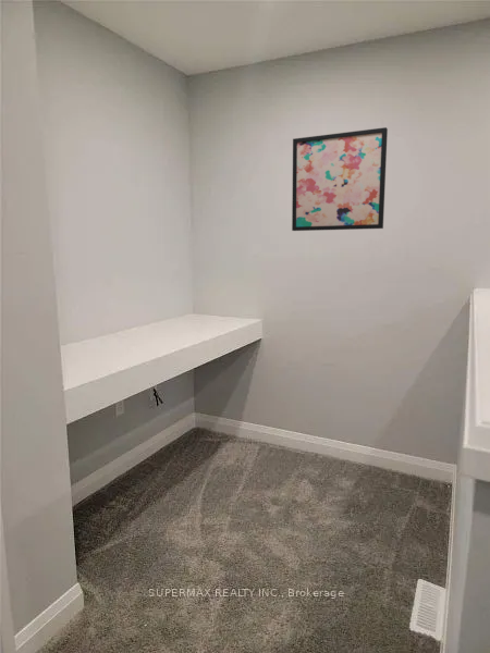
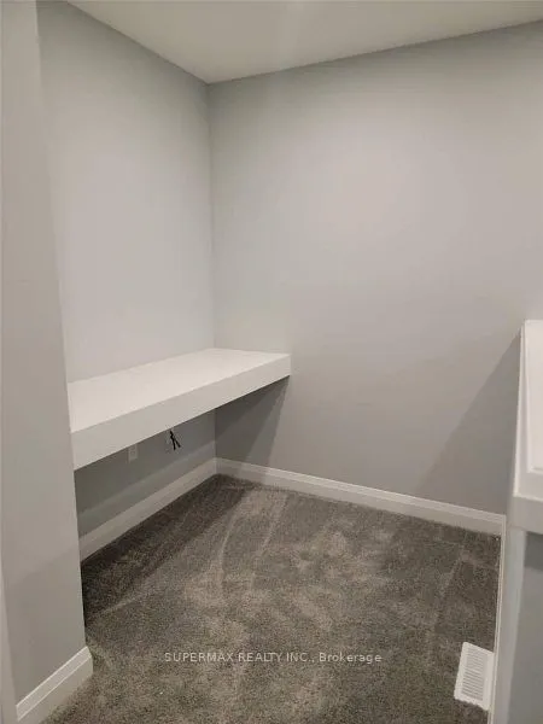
- wall art [291,126,389,232]
